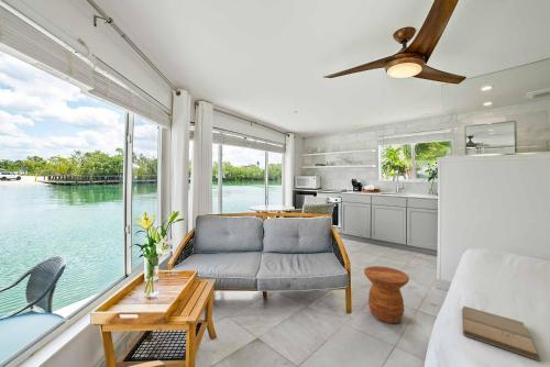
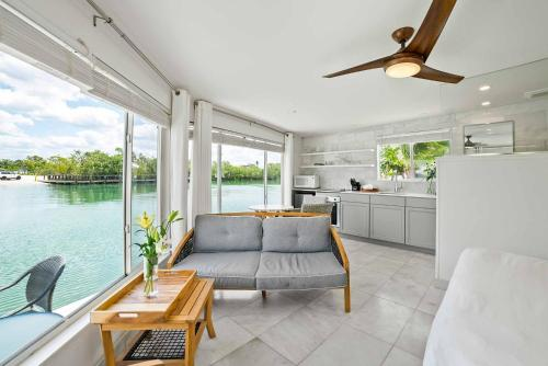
- side table [363,265,410,324]
- book [461,305,541,362]
